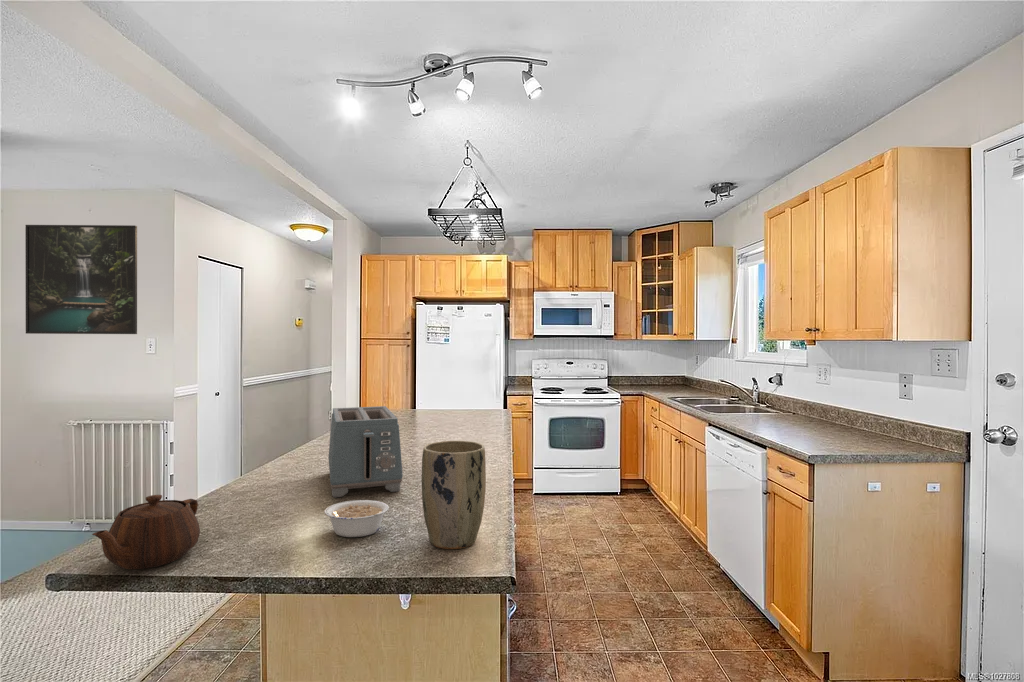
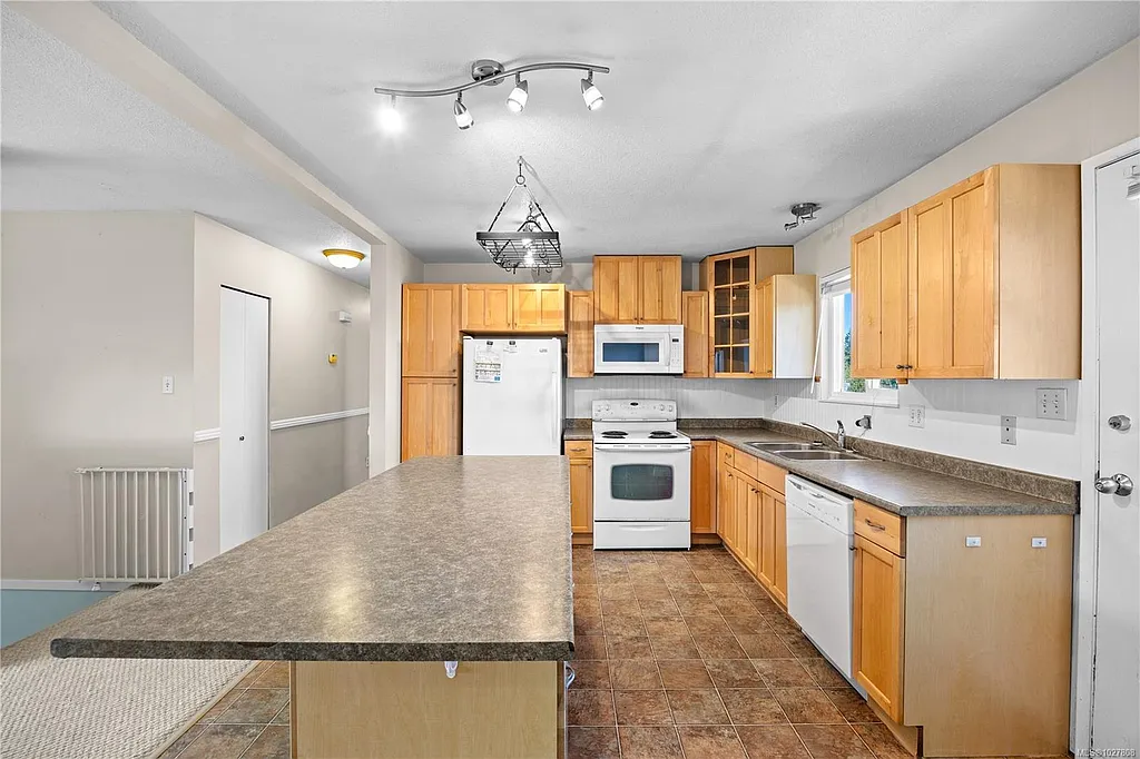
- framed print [24,224,138,335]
- toaster [327,405,404,499]
- teapot [91,494,201,570]
- legume [324,499,390,538]
- plant pot [421,440,487,550]
